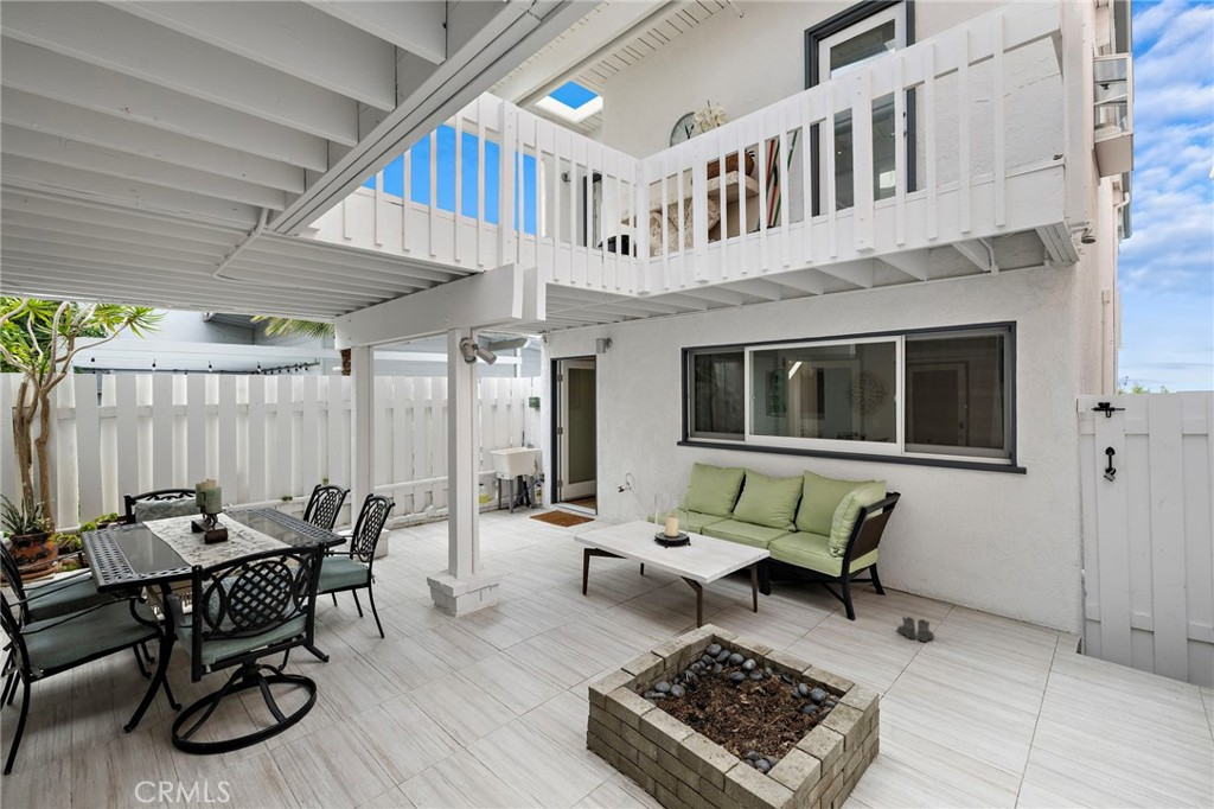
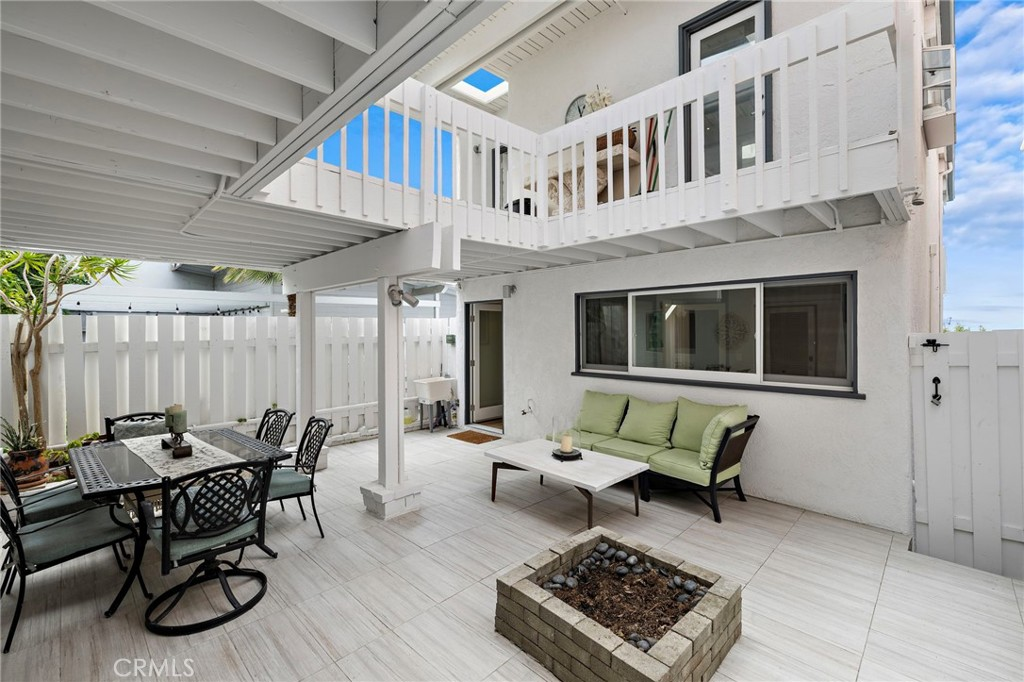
- boots [896,616,935,643]
